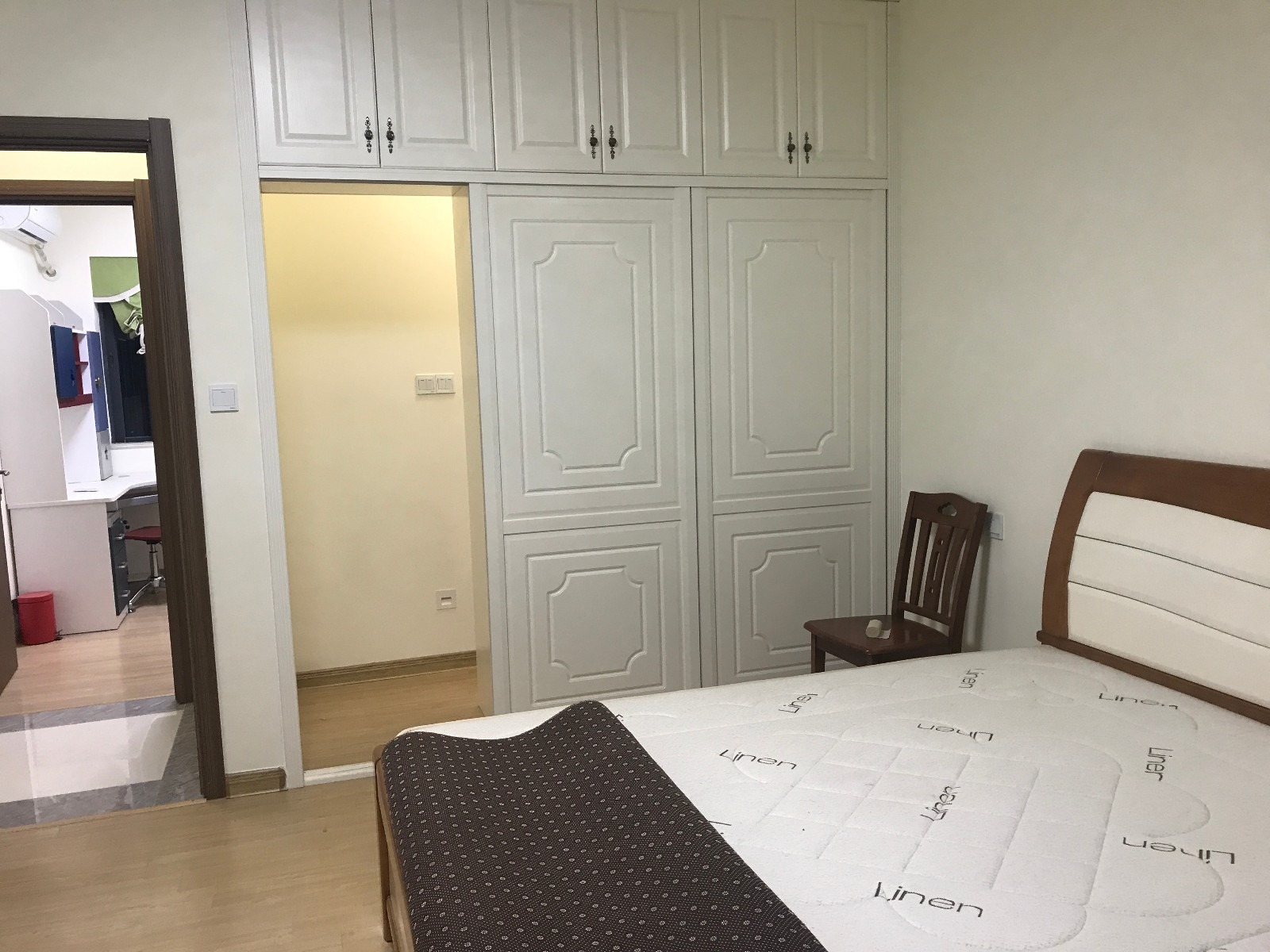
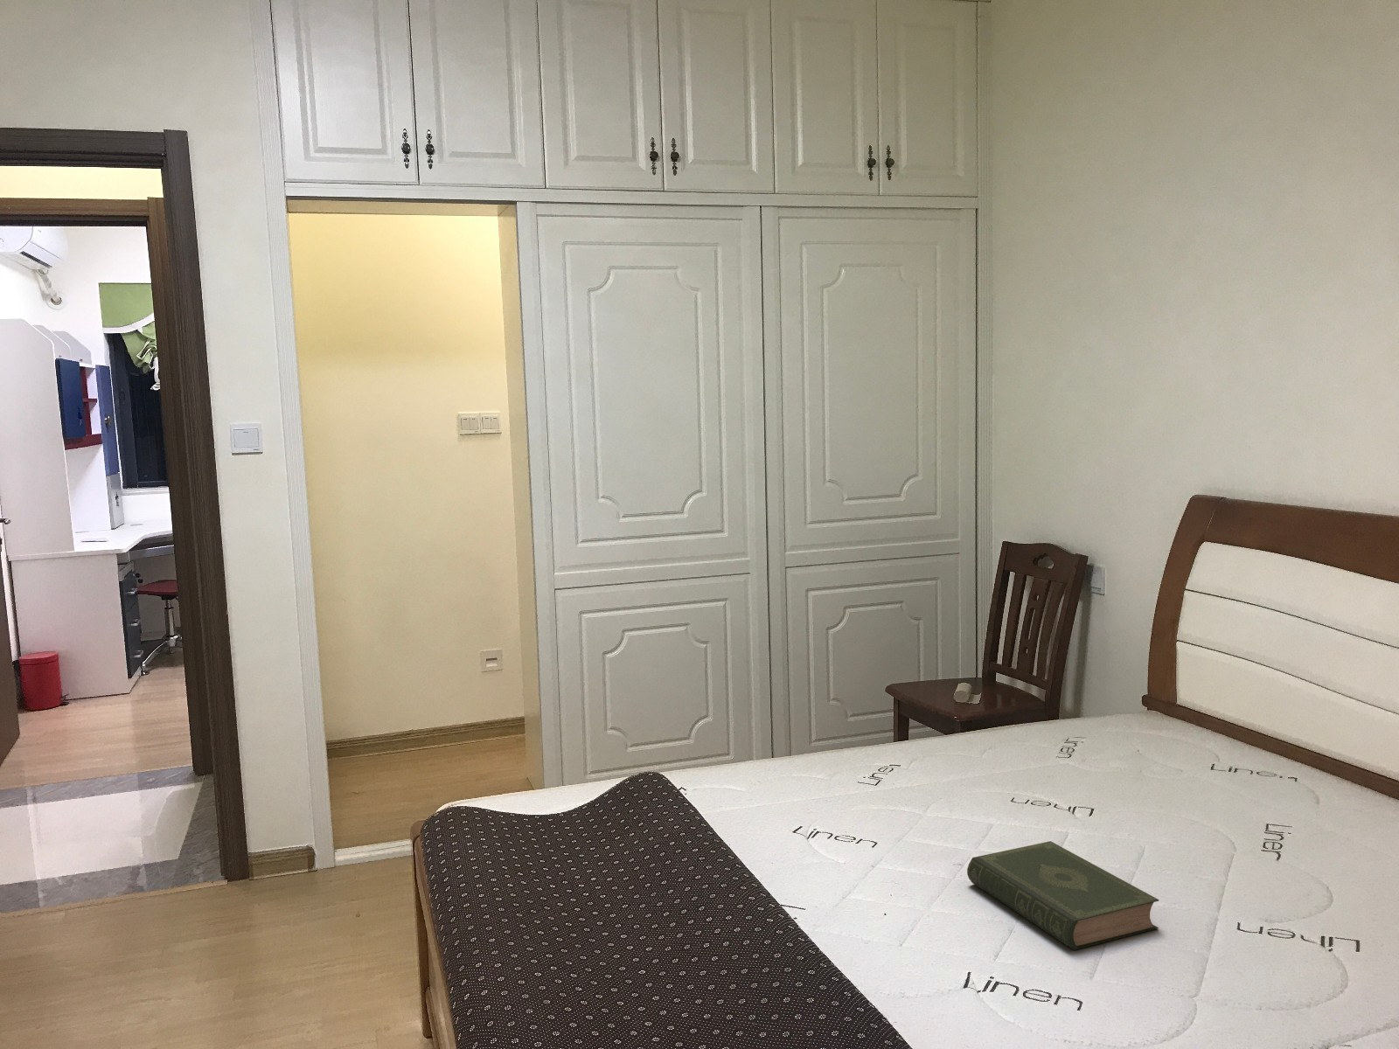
+ book [966,840,1160,951]
